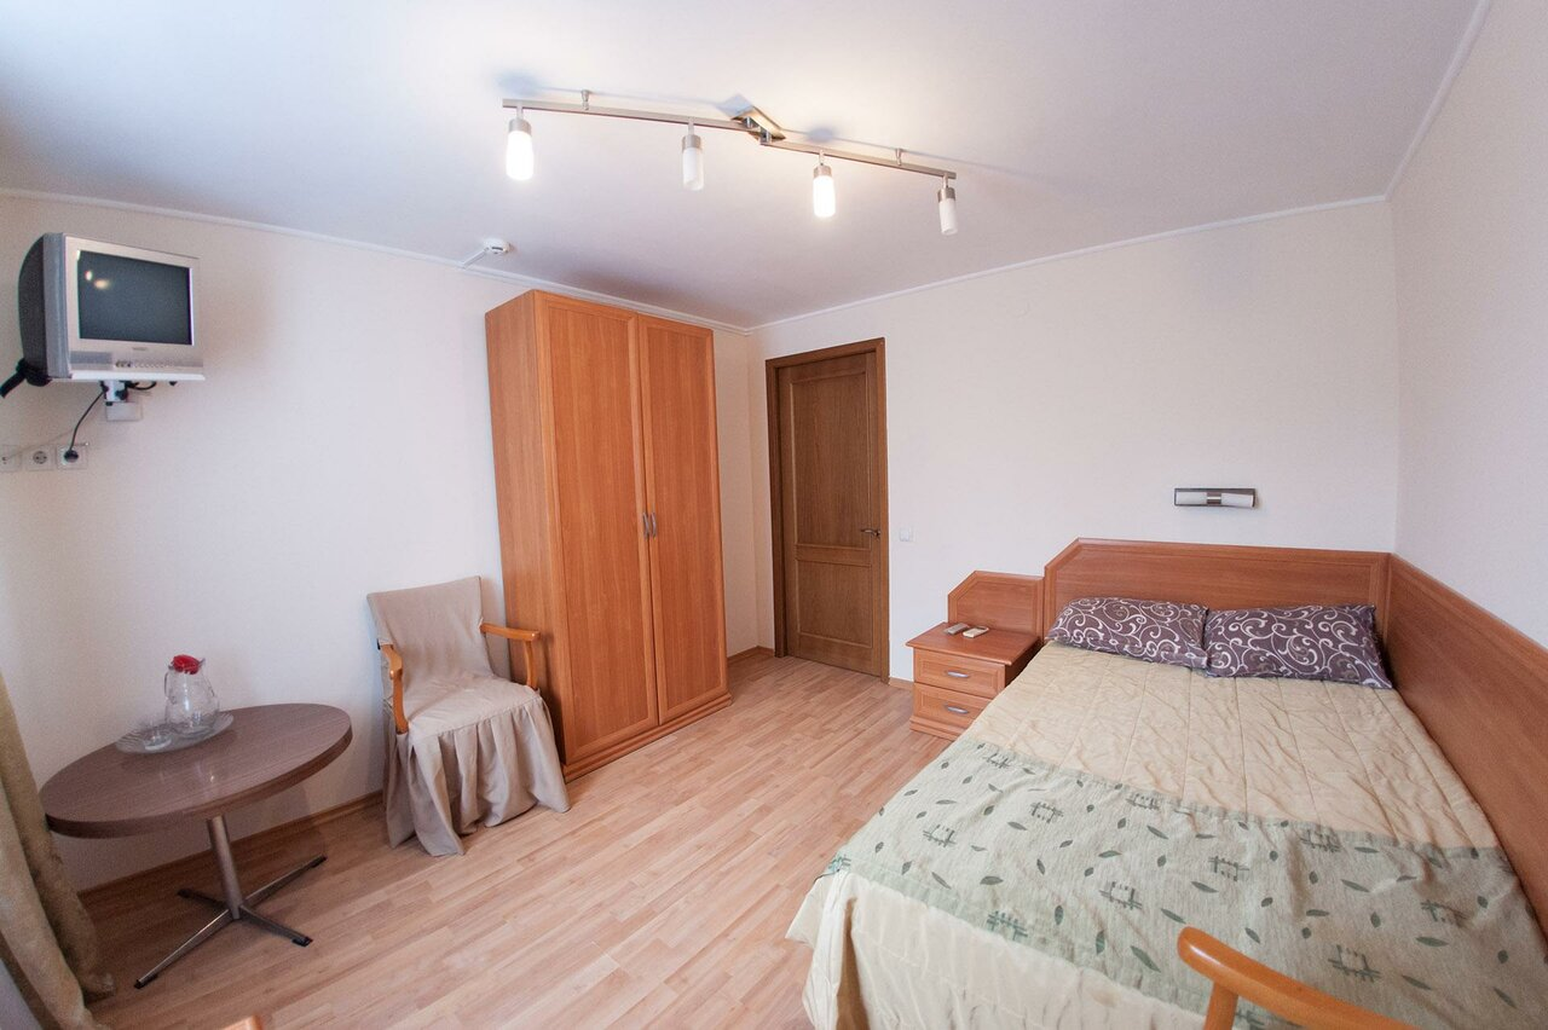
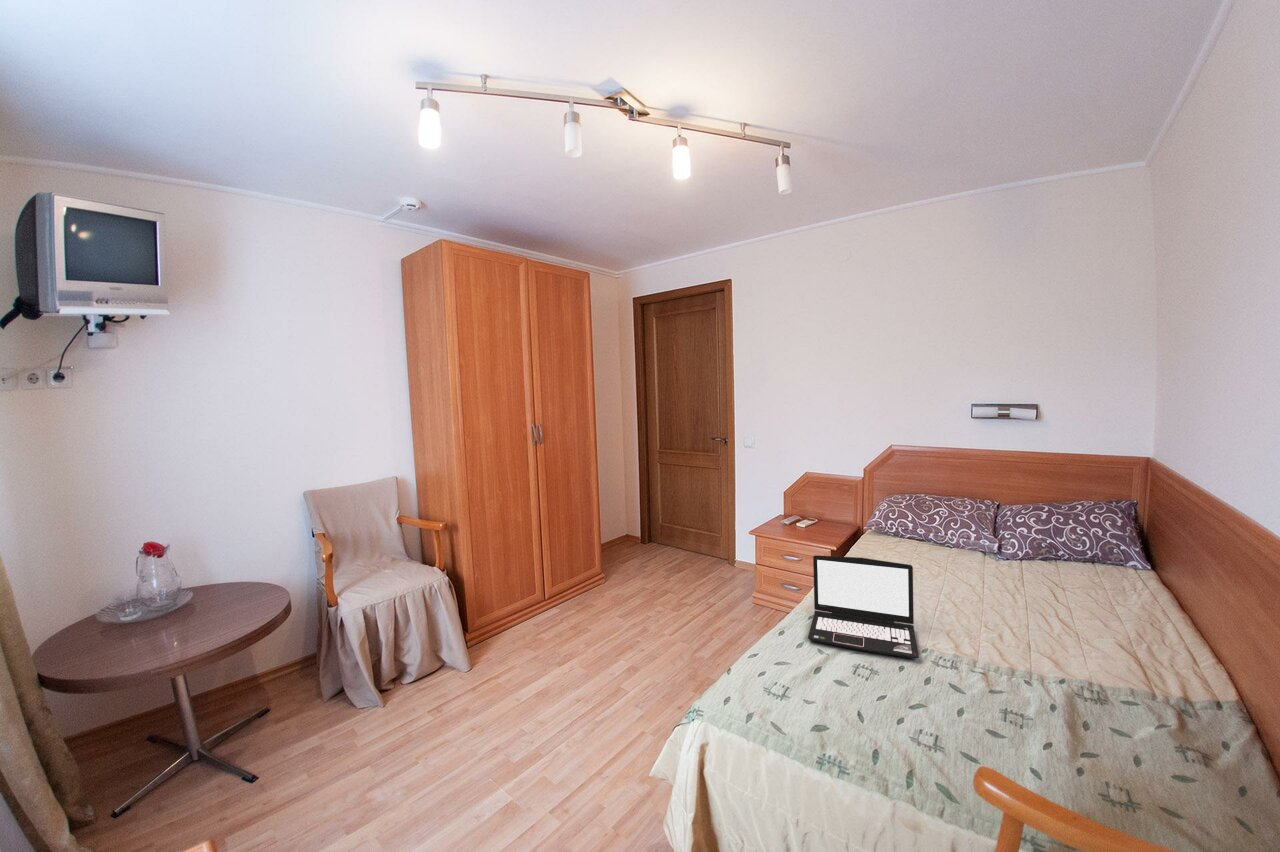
+ laptop [807,554,920,660]
